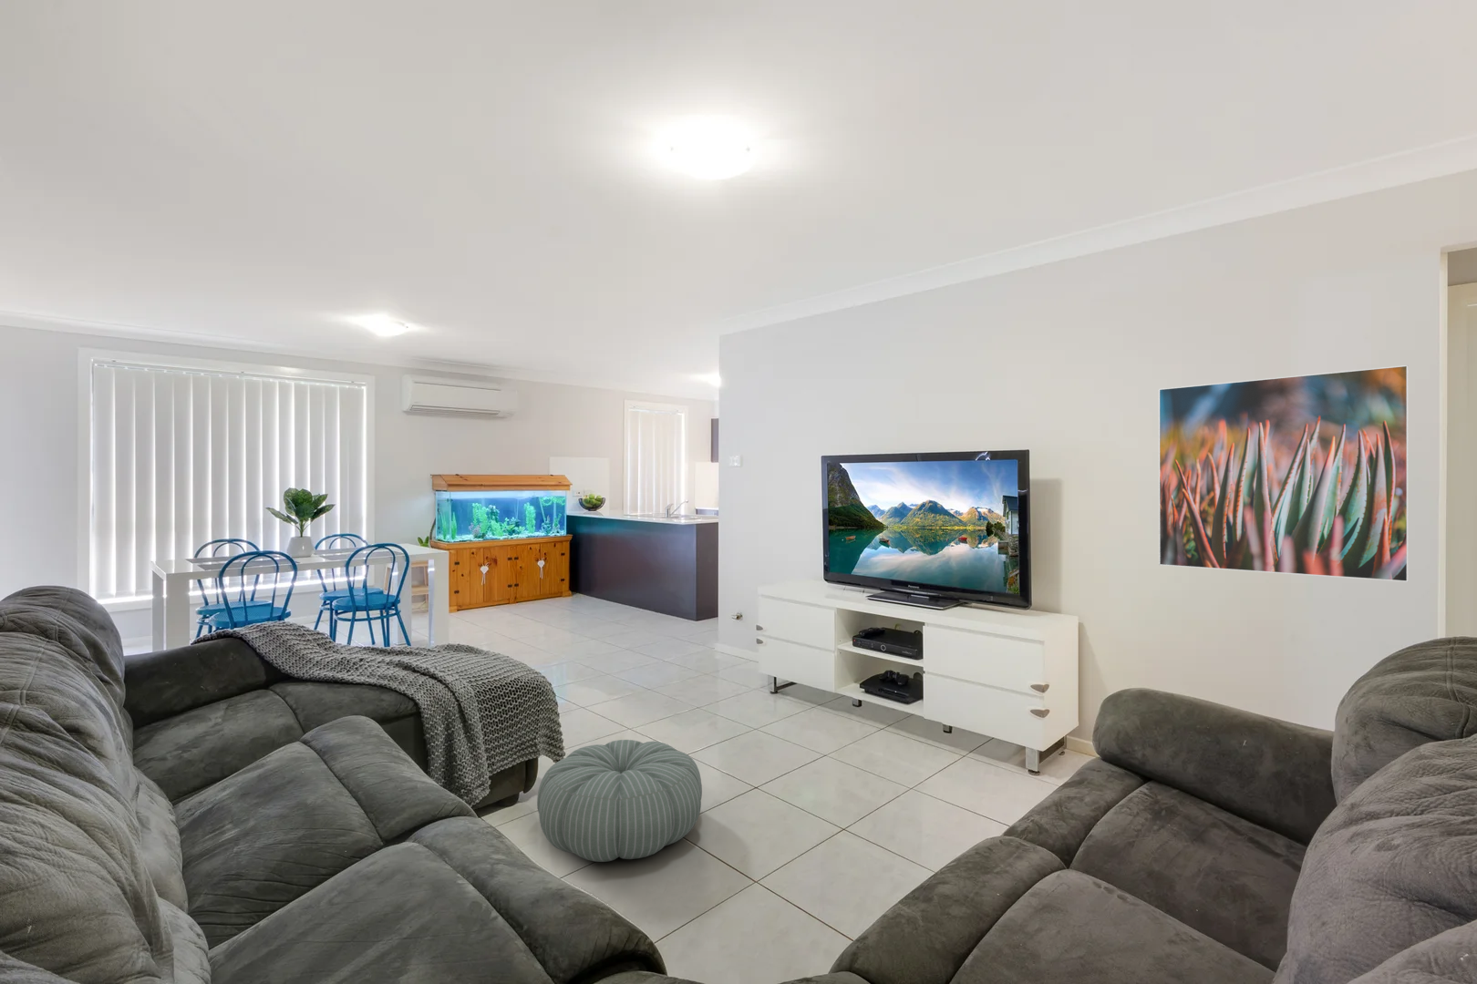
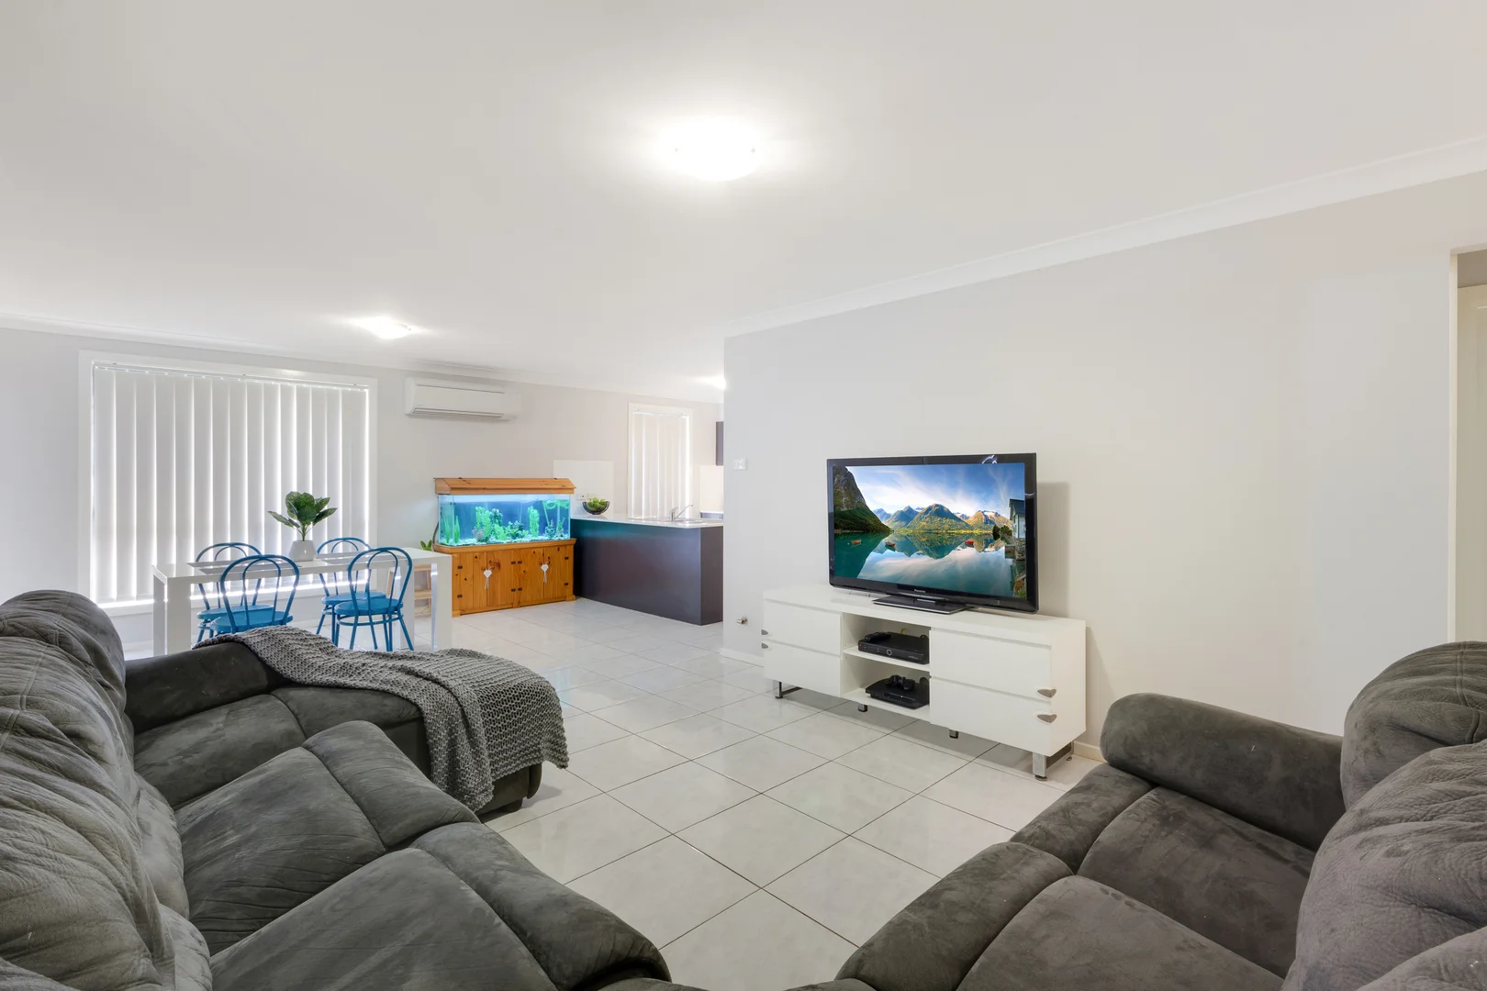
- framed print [1158,365,1410,583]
- pouf [536,739,703,863]
